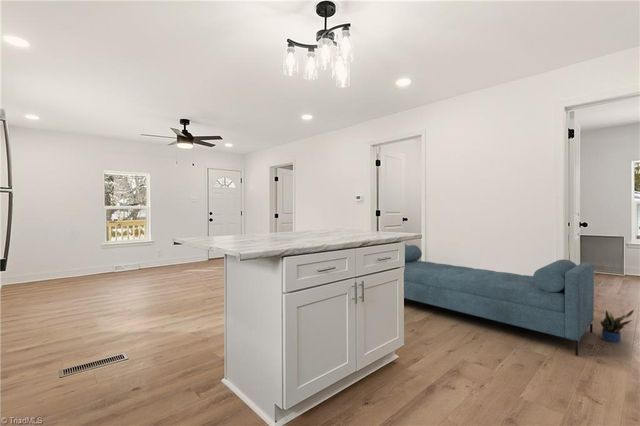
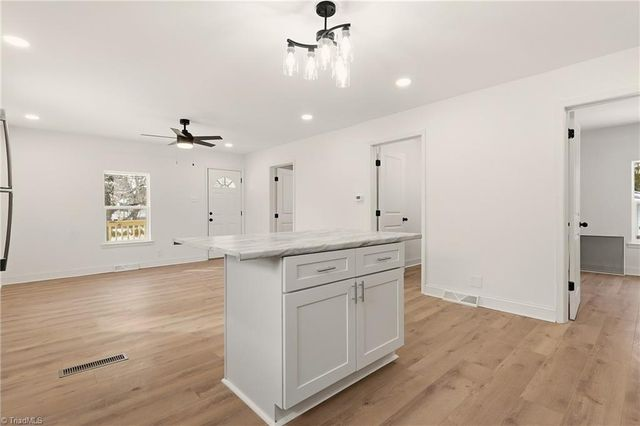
- potted plant [600,309,635,344]
- sofa [403,244,595,356]
